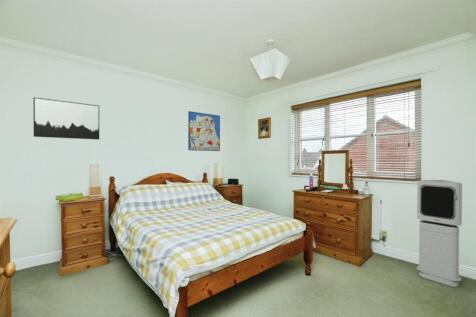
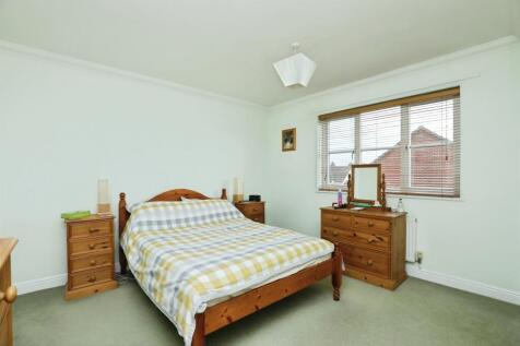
- wall art [32,96,100,141]
- wall art [187,110,221,152]
- air purifier [416,179,463,288]
